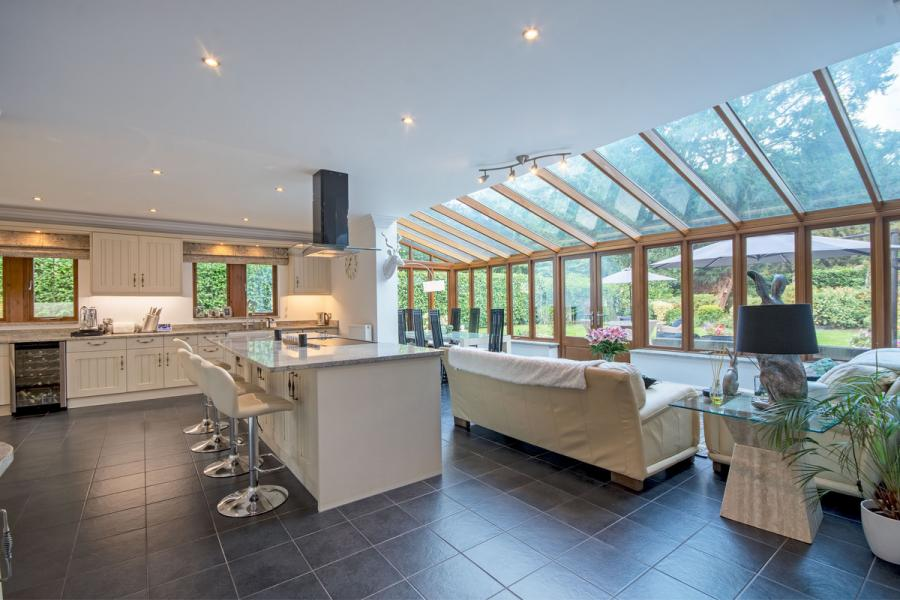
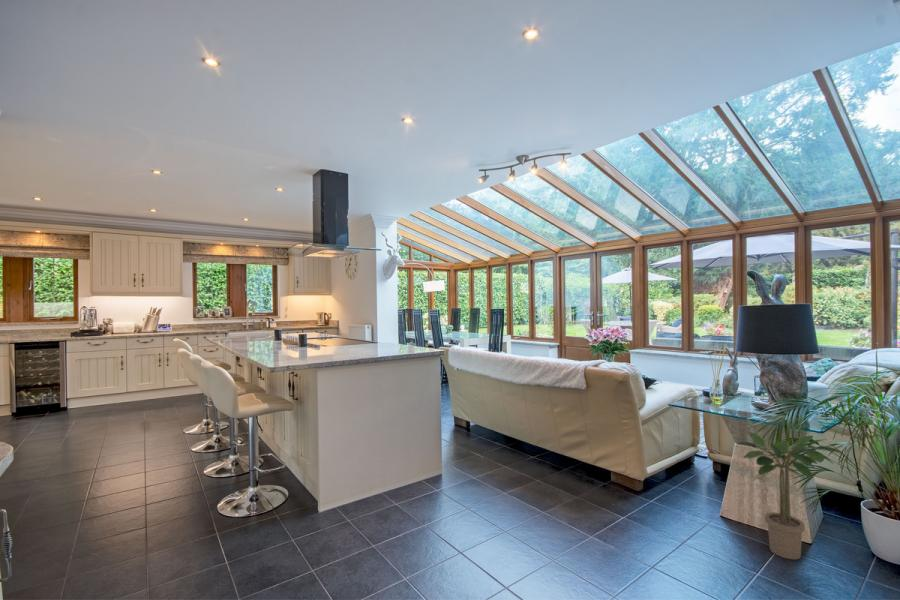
+ potted plant [735,431,843,561]
